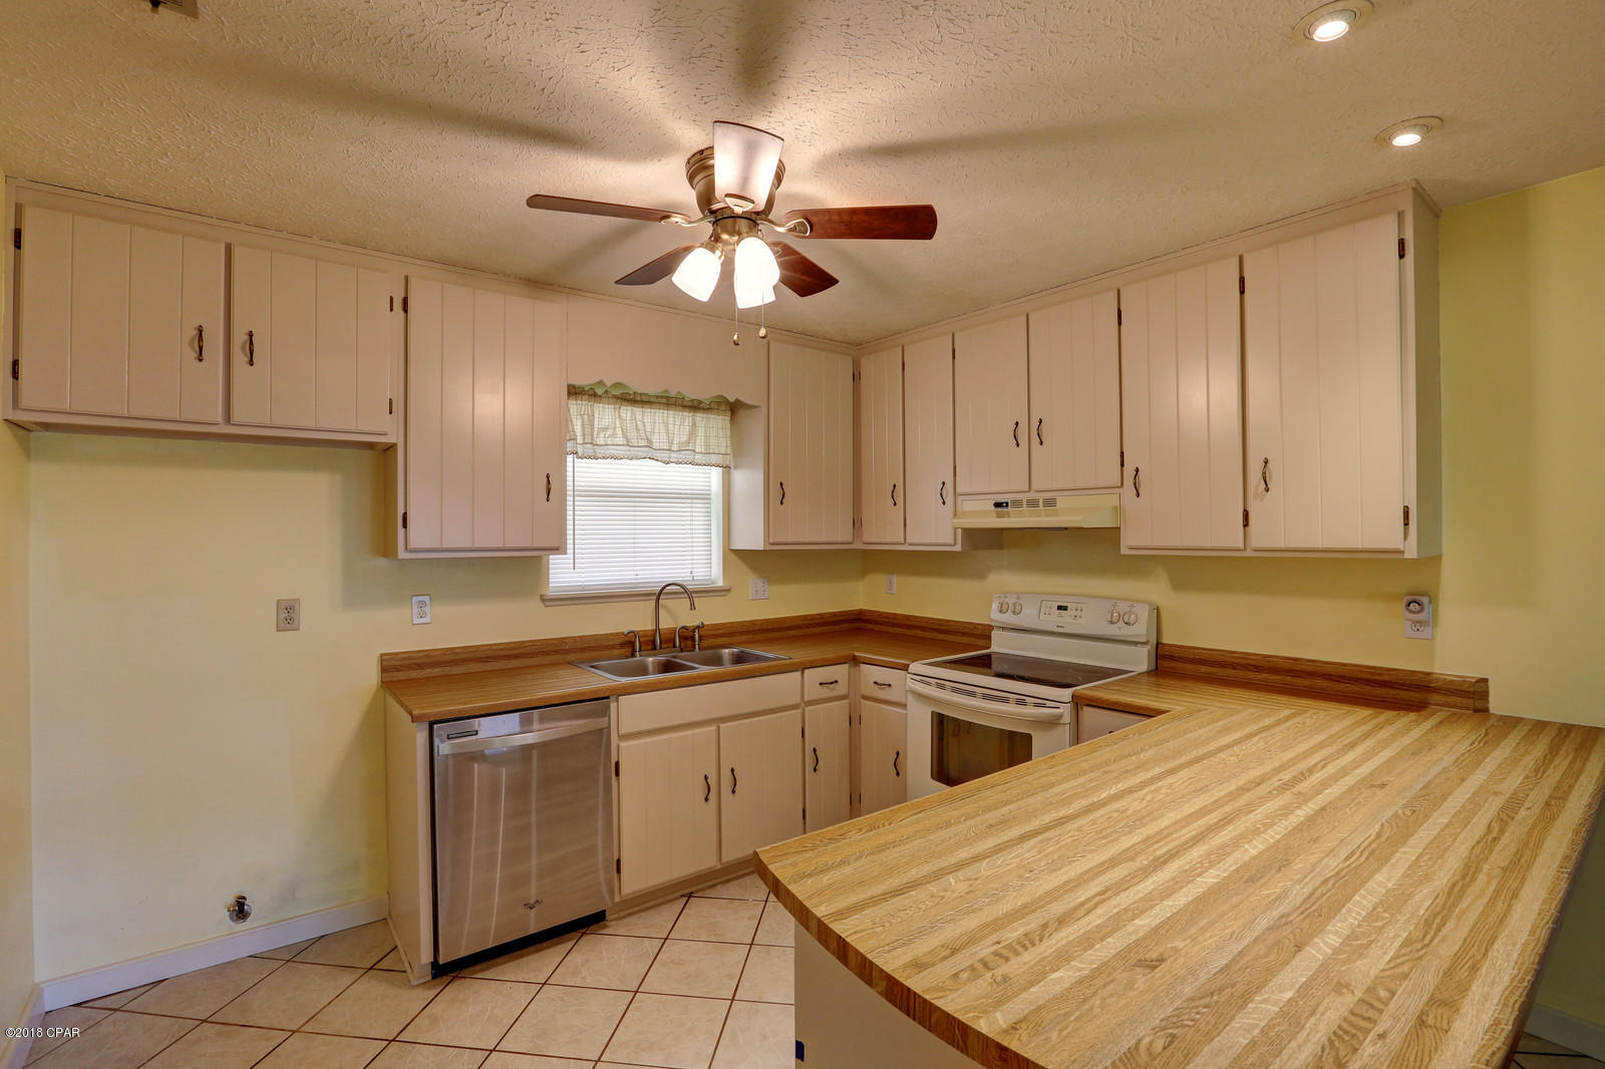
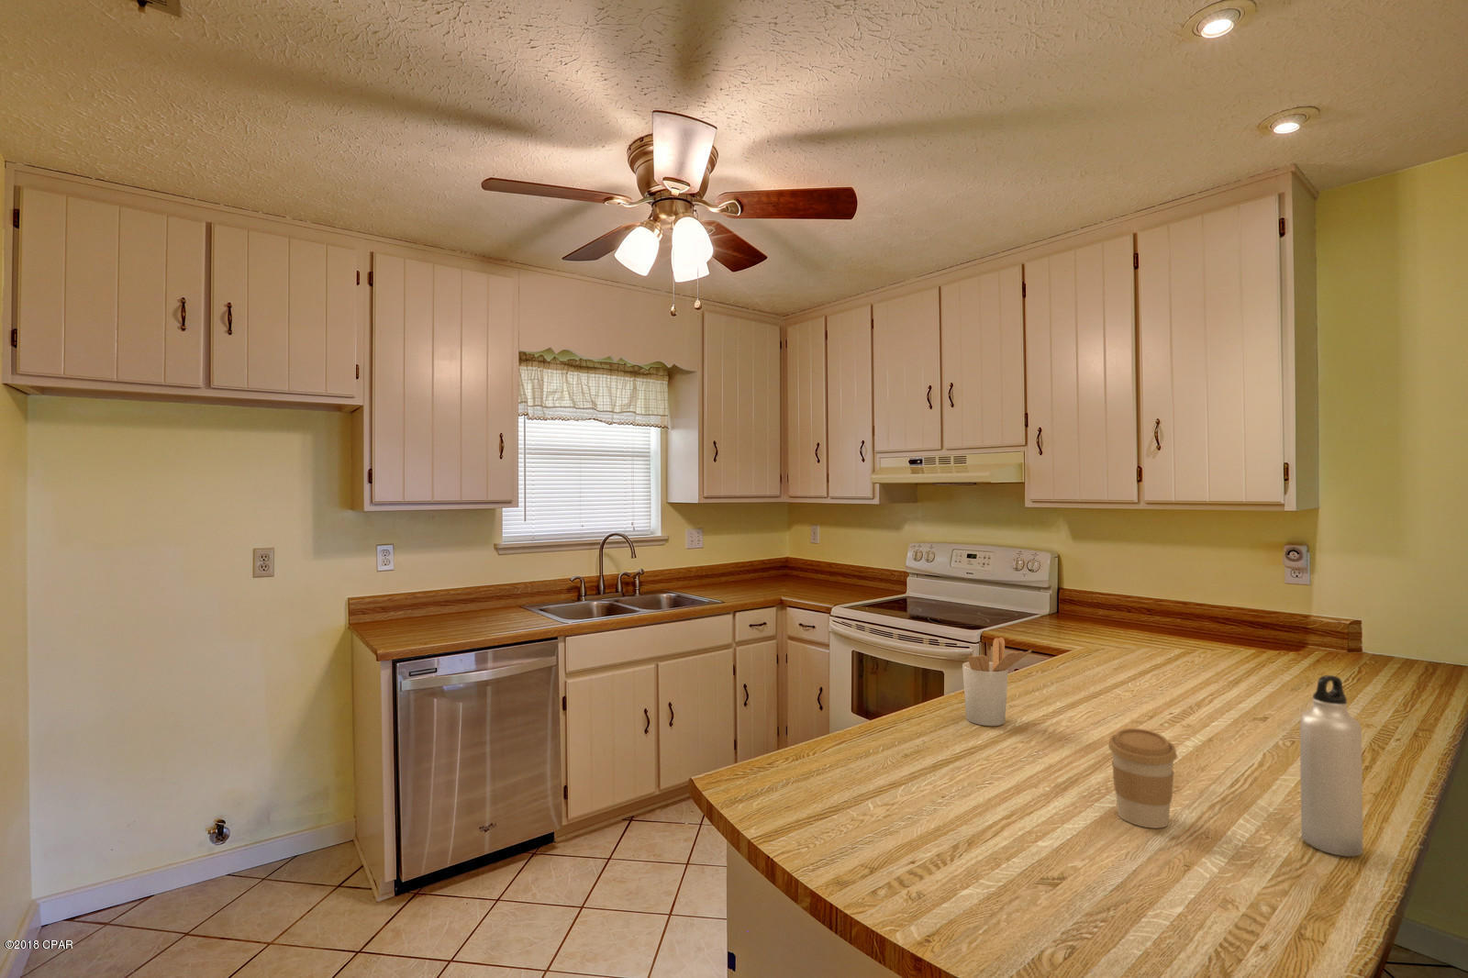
+ utensil holder [962,636,1033,727]
+ water bottle [1299,675,1363,857]
+ coffee cup [1108,728,1178,830]
